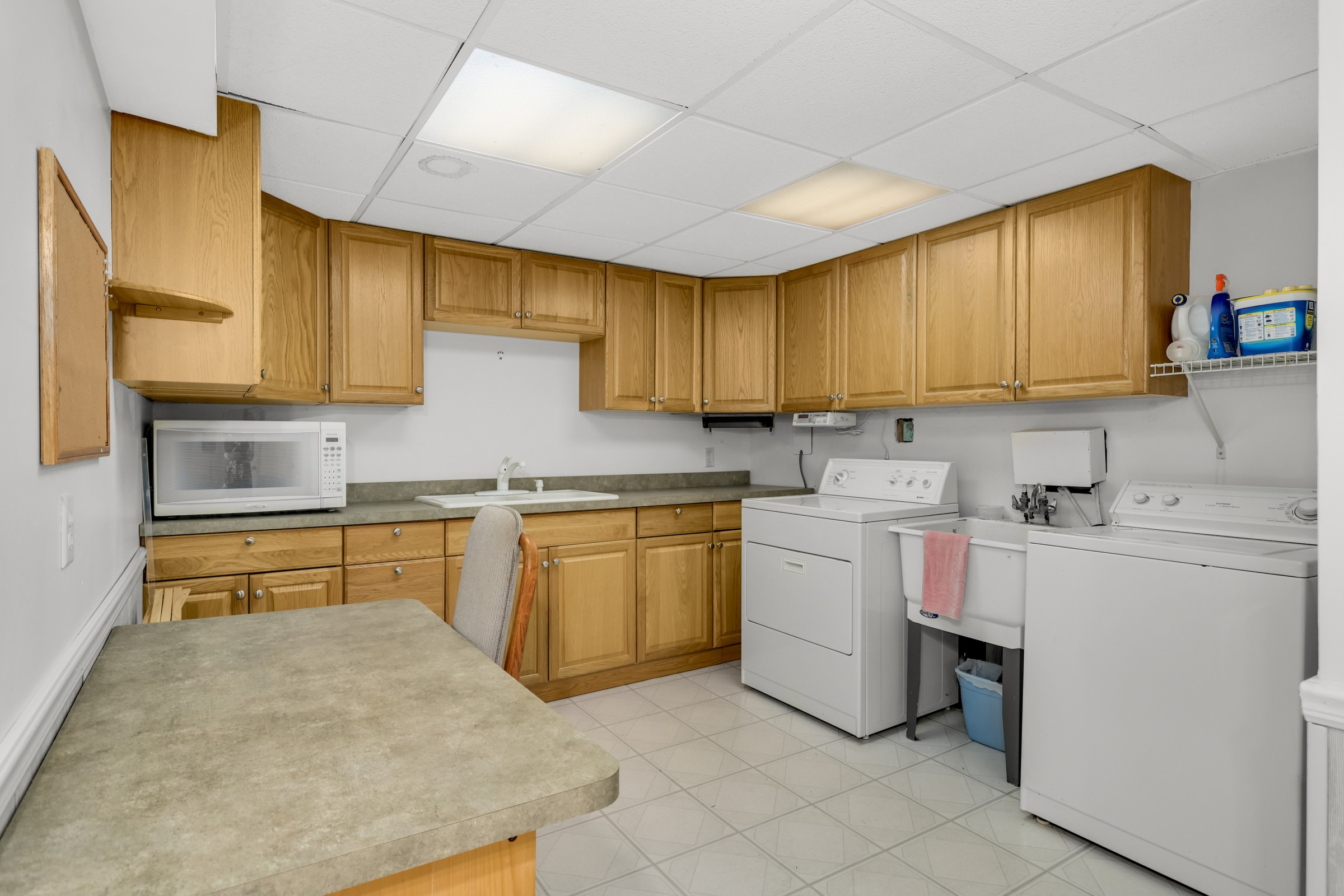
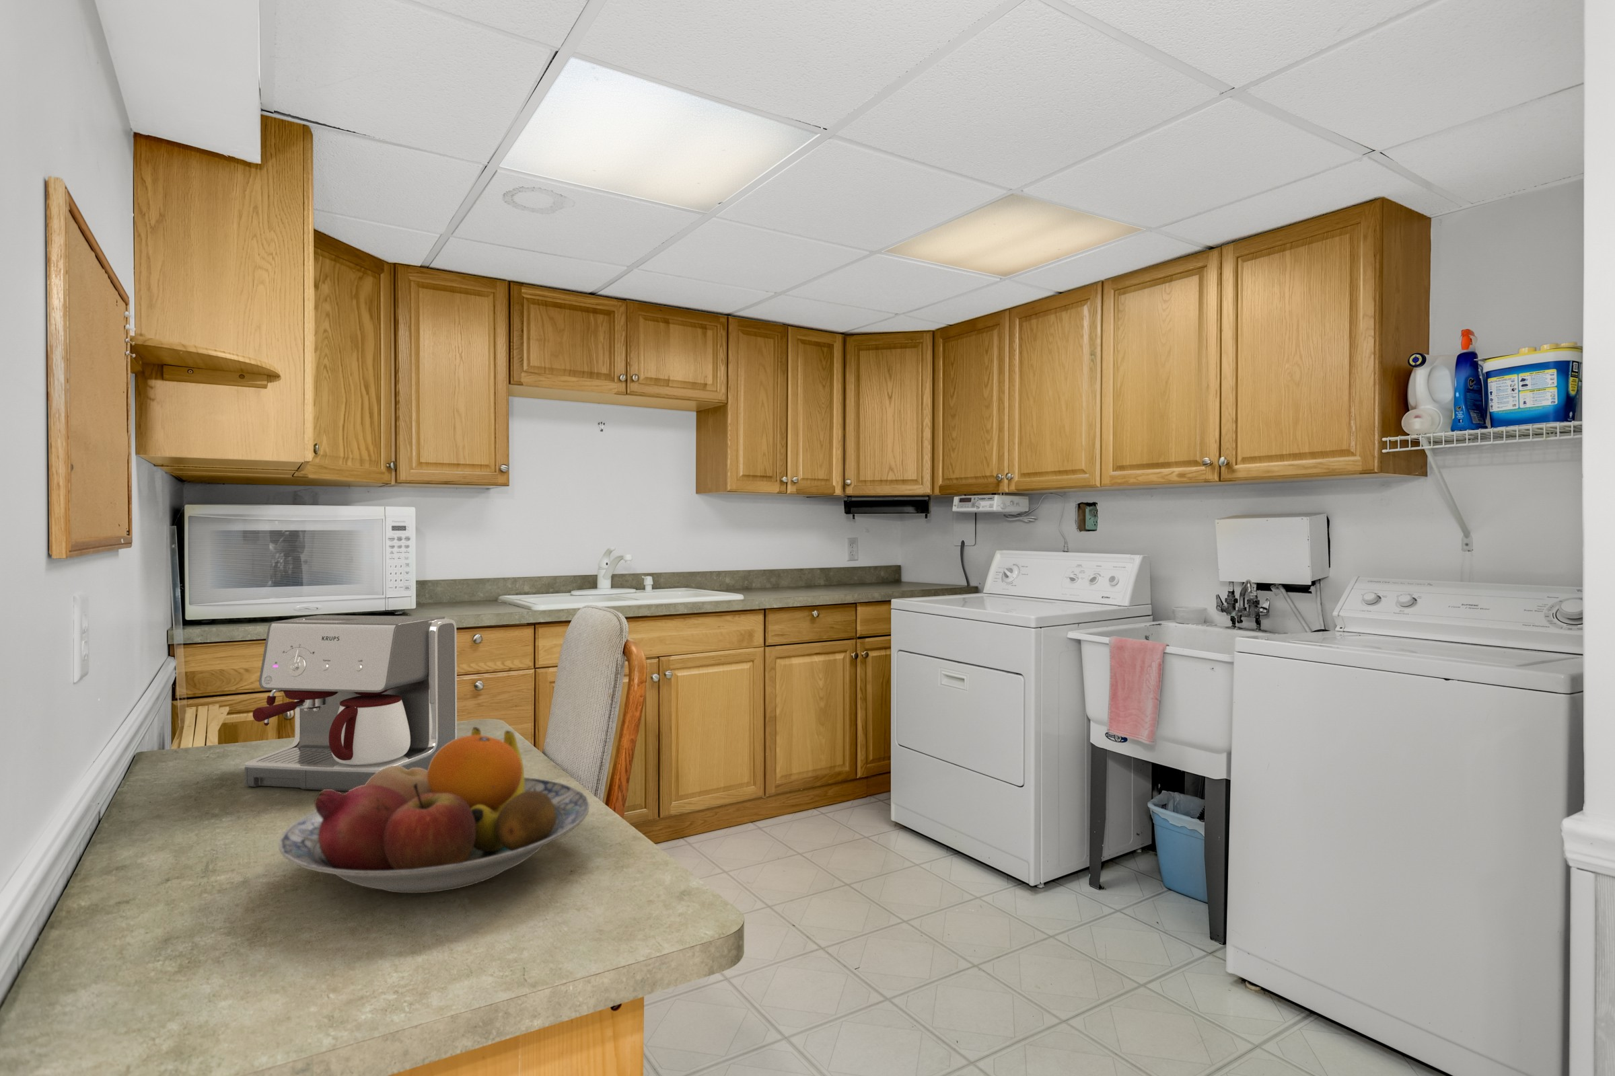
+ fruit bowl [278,727,590,893]
+ coffee maker [244,615,458,791]
